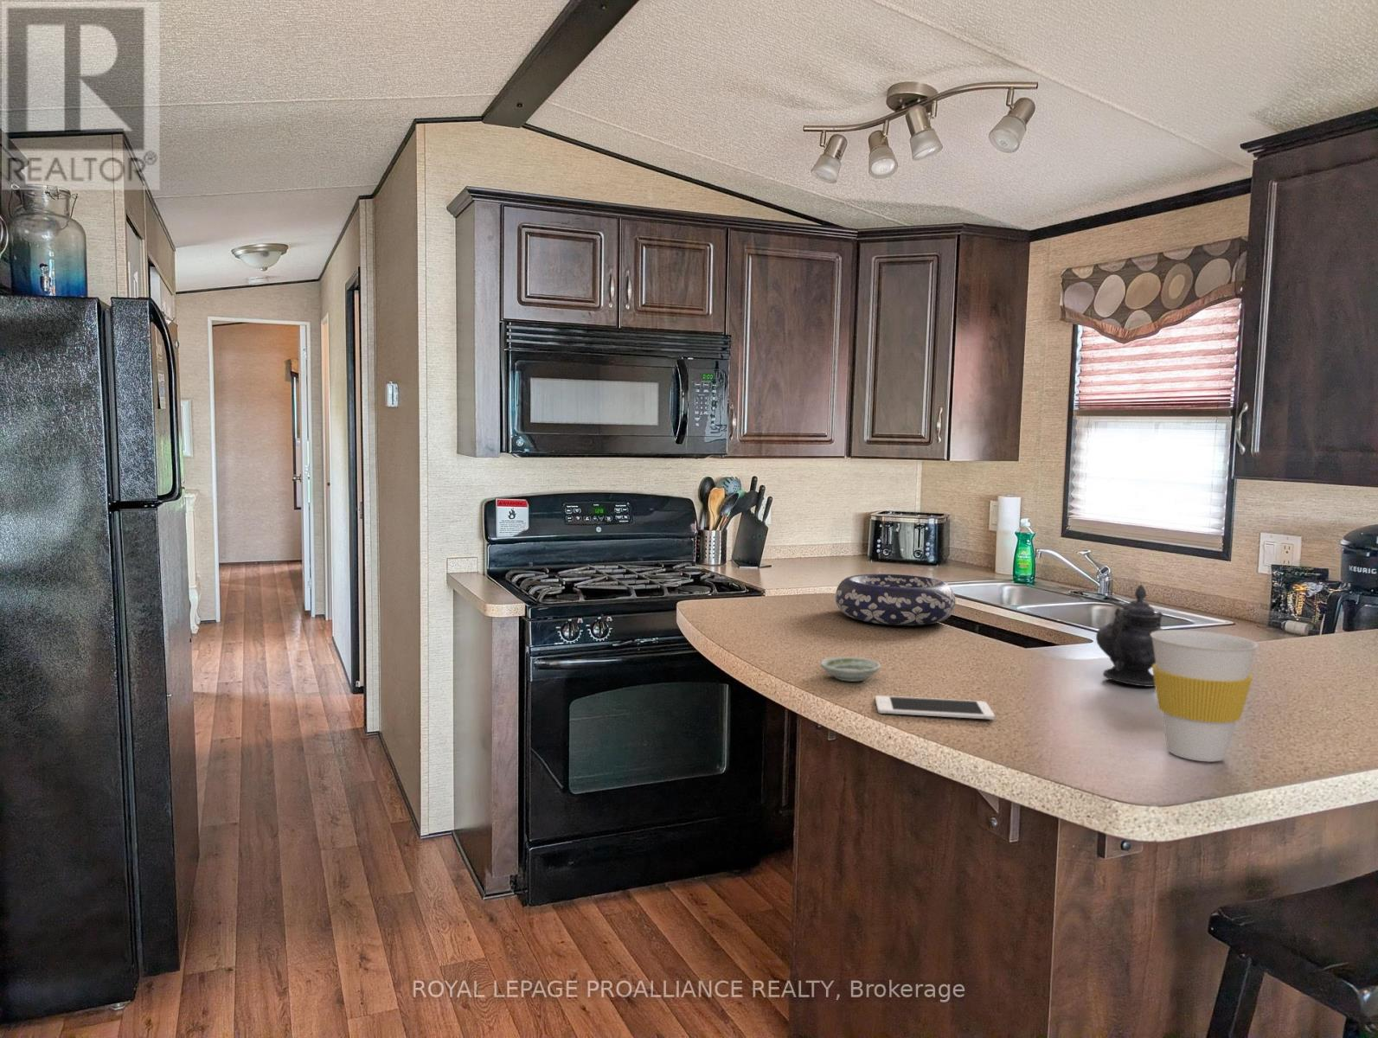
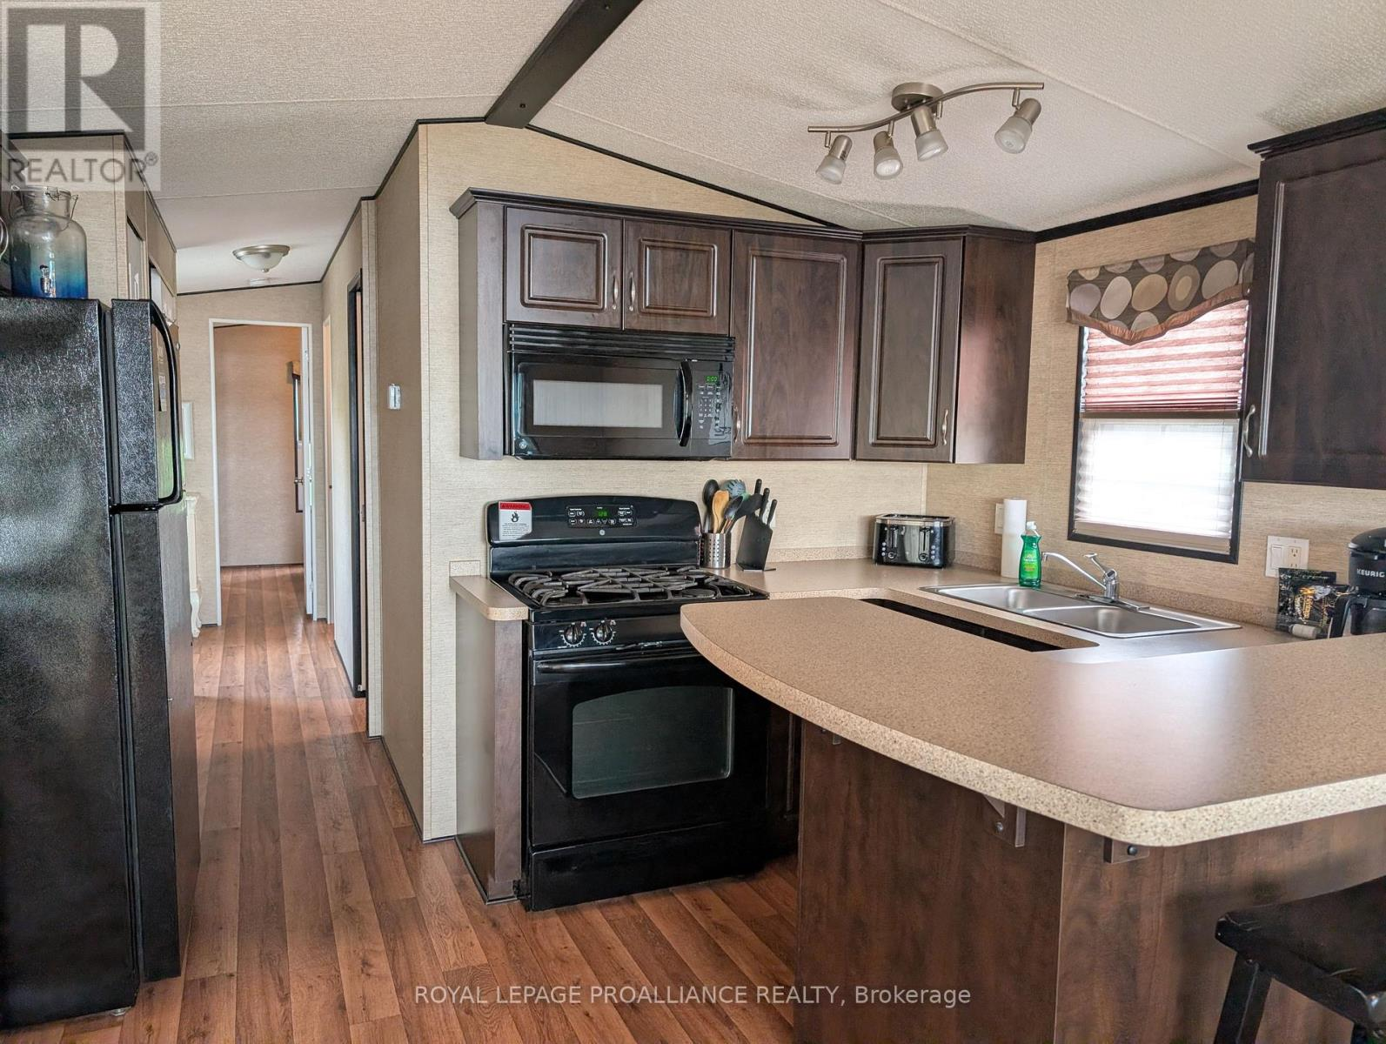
- saucer [819,655,882,683]
- cup [1150,629,1259,763]
- decorative bowl [835,574,957,626]
- cell phone [874,695,995,721]
- teapot [1096,584,1165,688]
